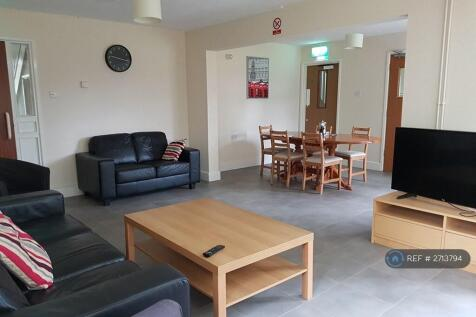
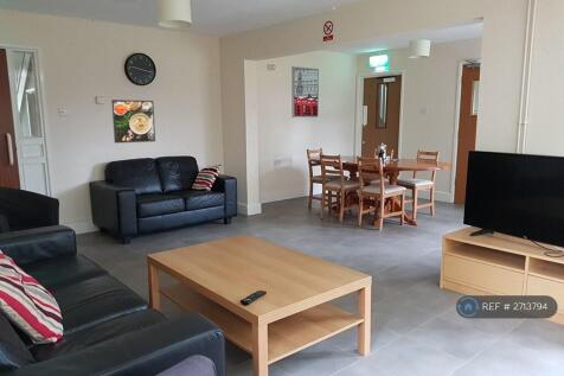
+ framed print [110,98,156,145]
